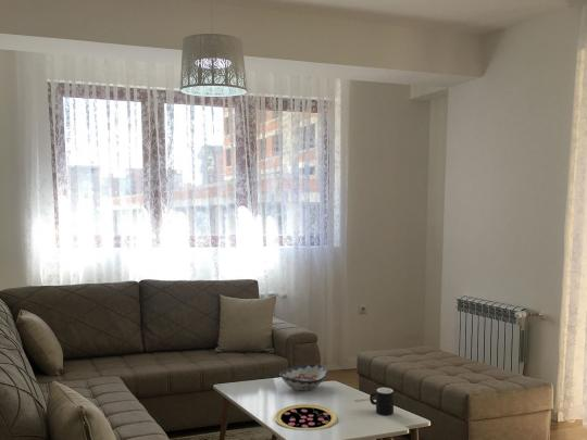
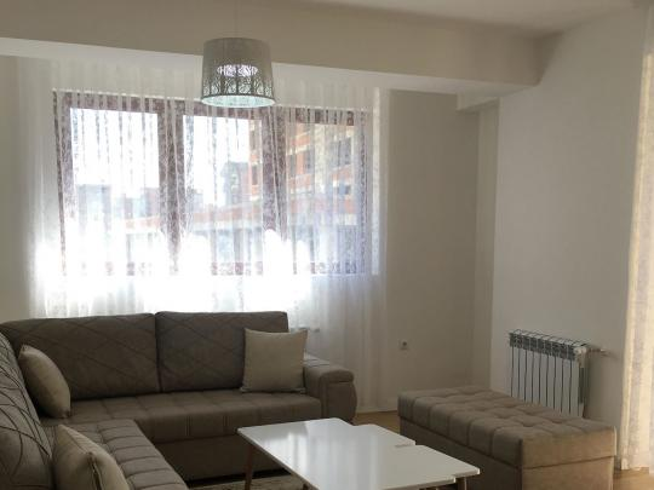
- decorative bowl [278,363,329,392]
- mug [369,386,395,416]
- pizza [274,403,338,431]
